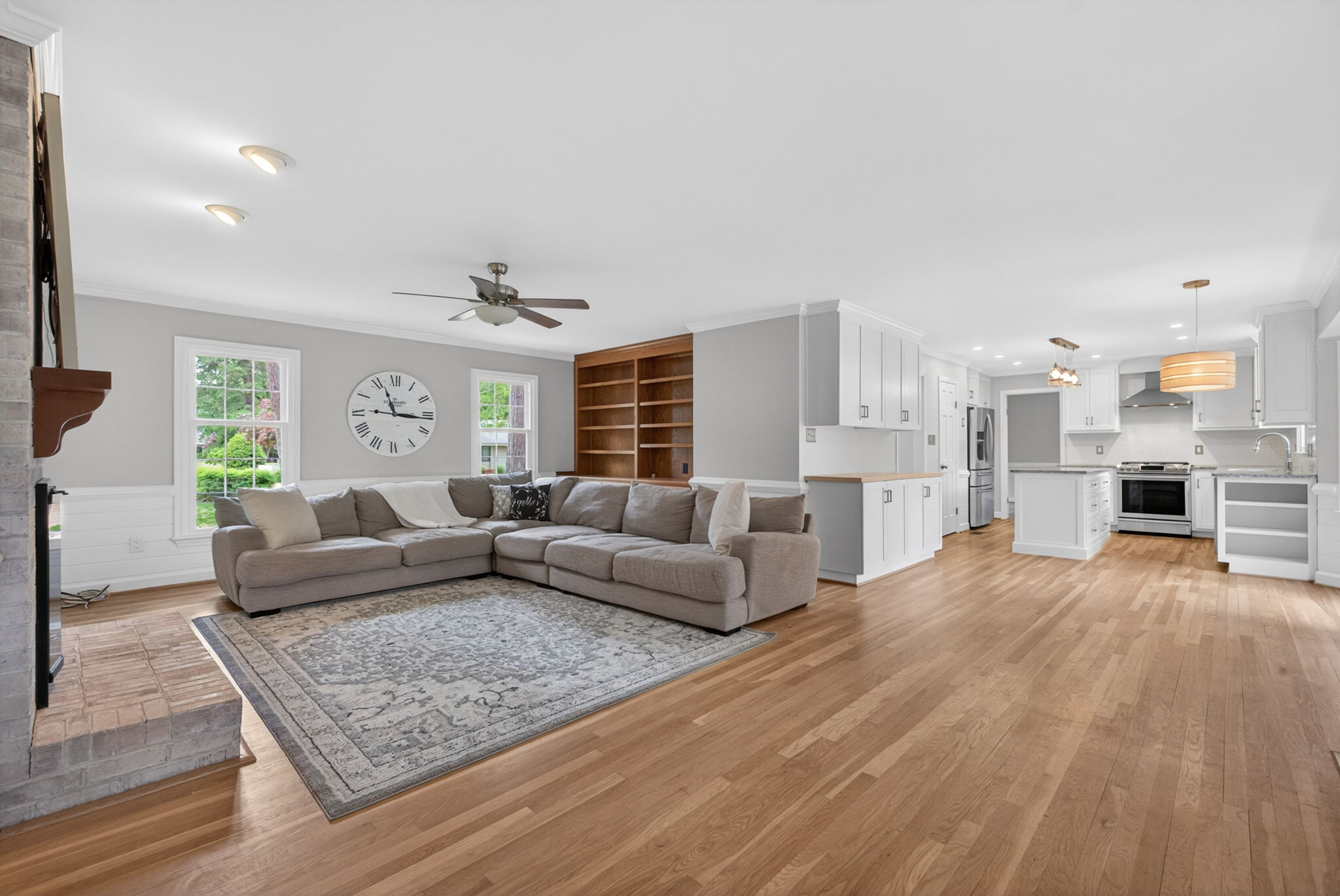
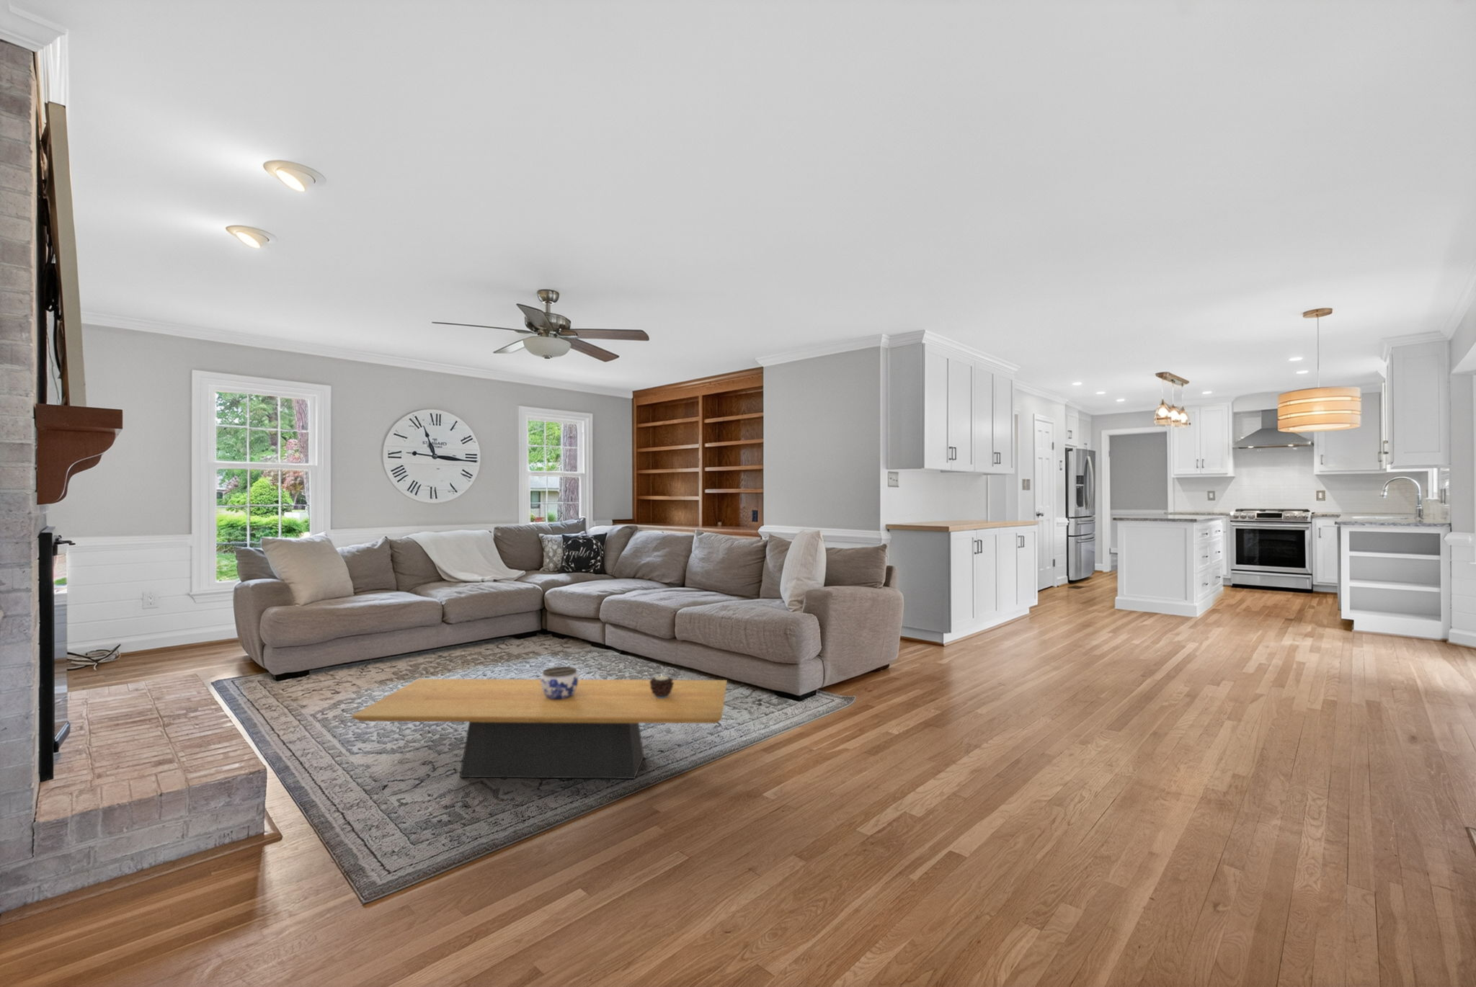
+ candle [650,675,674,698]
+ jar [541,665,578,699]
+ coffee table [351,677,728,780]
